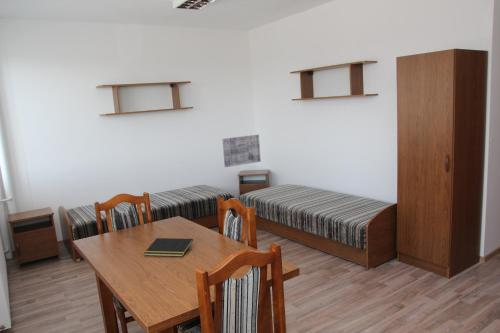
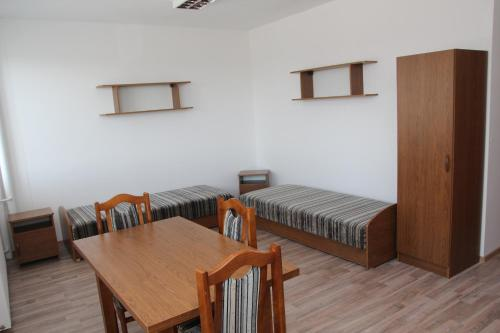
- notepad [143,237,194,258]
- wall art [222,134,262,168]
